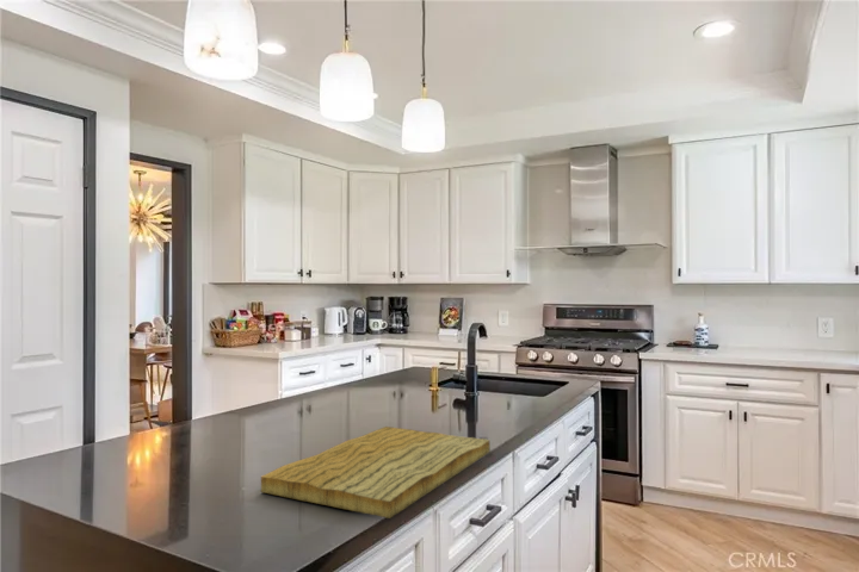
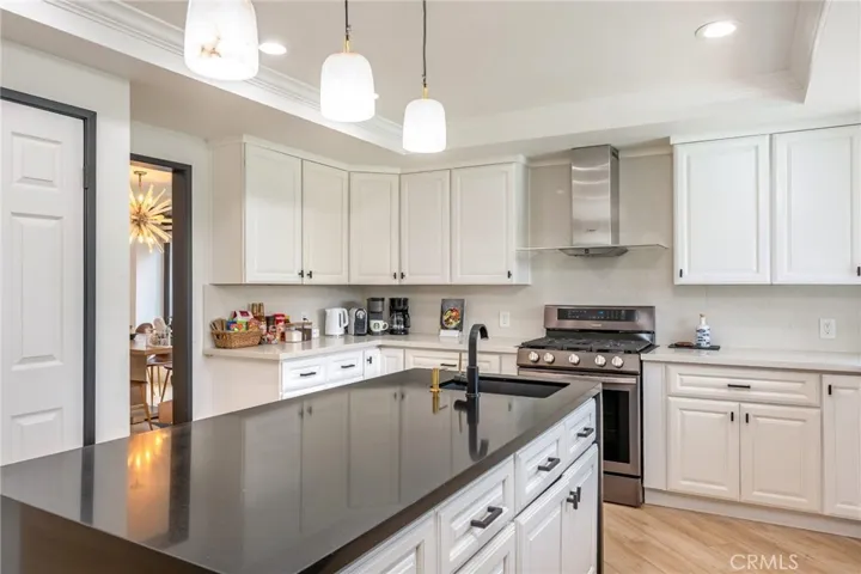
- cutting board [260,425,492,520]
